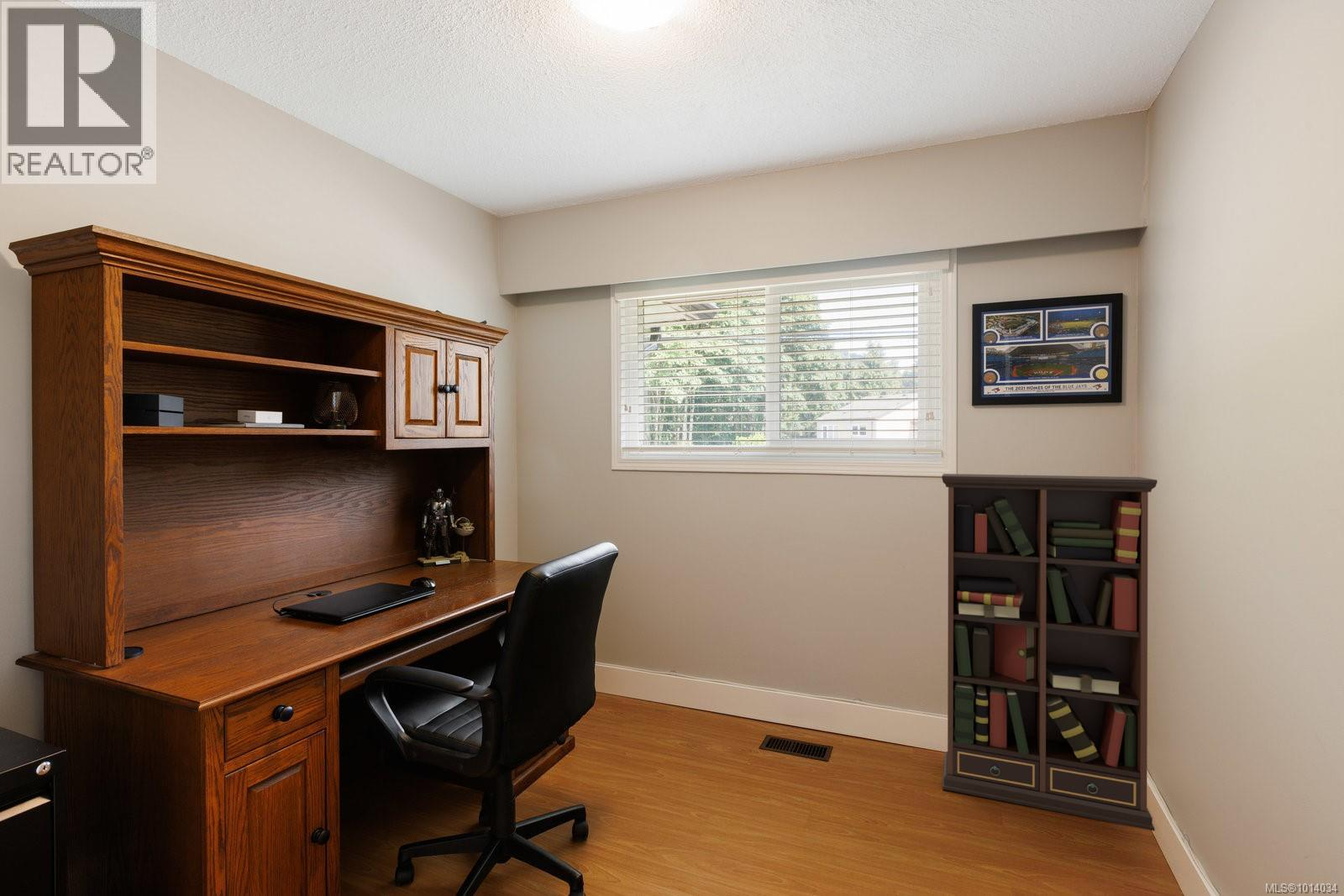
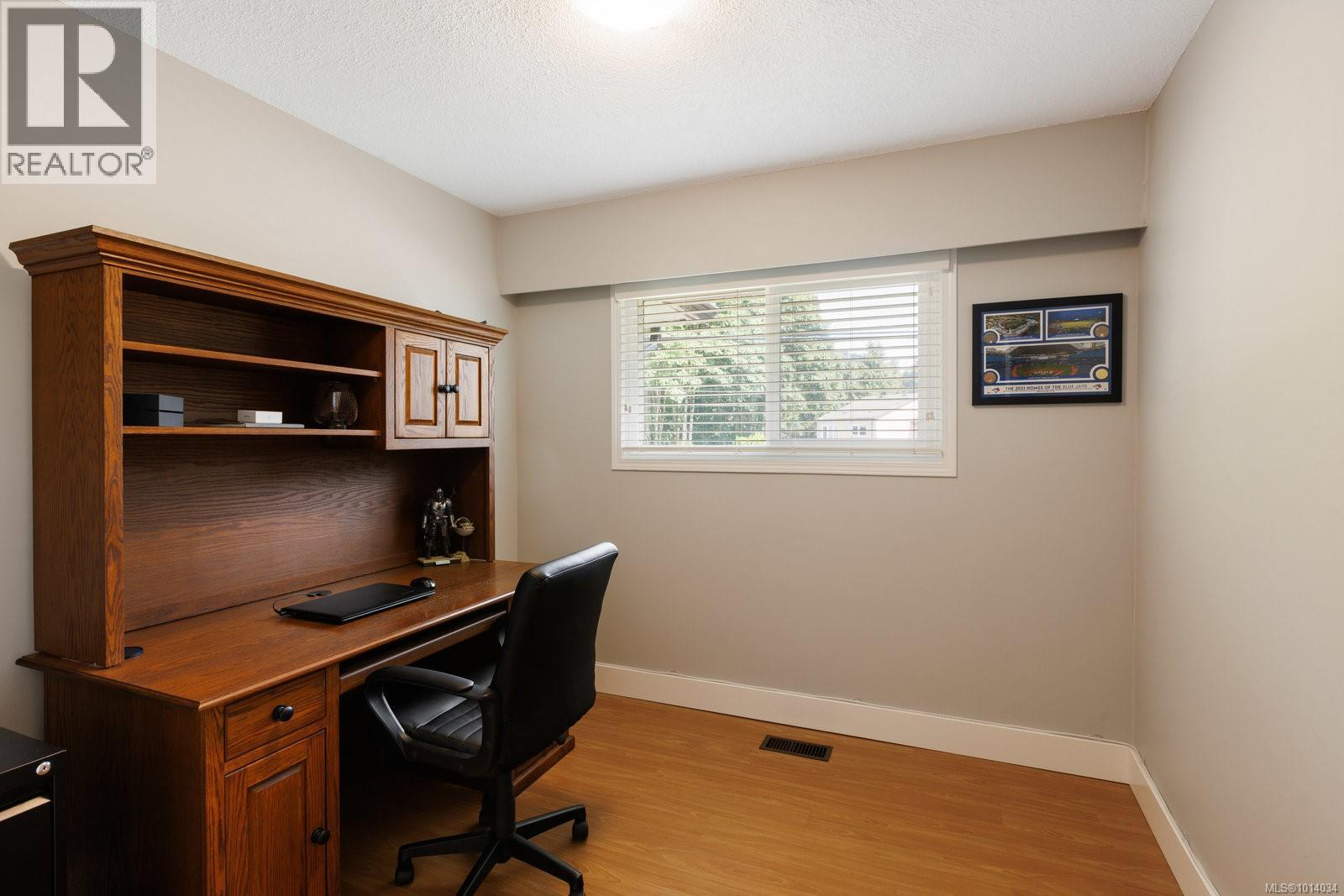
- bookcase [941,473,1158,831]
